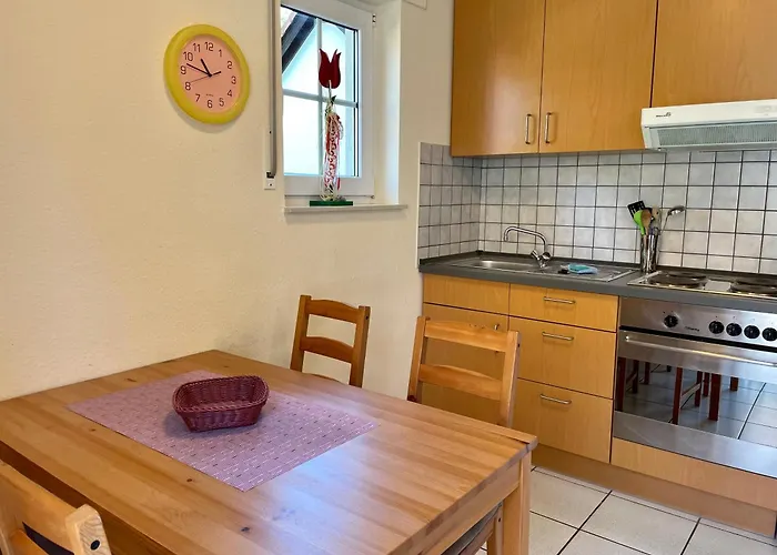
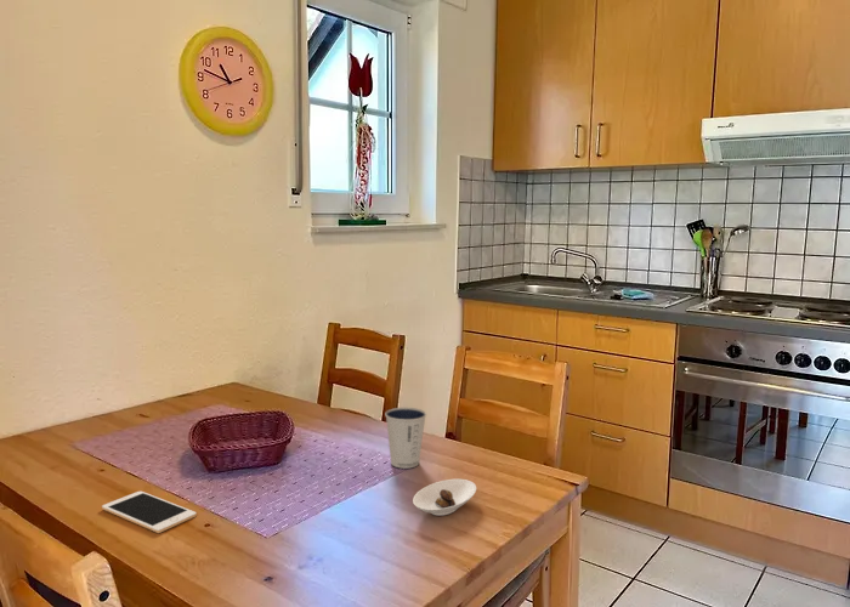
+ saucer [412,478,477,517]
+ dixie cup [384,407,427,470]
+ cell phone [101,490,198,534]
